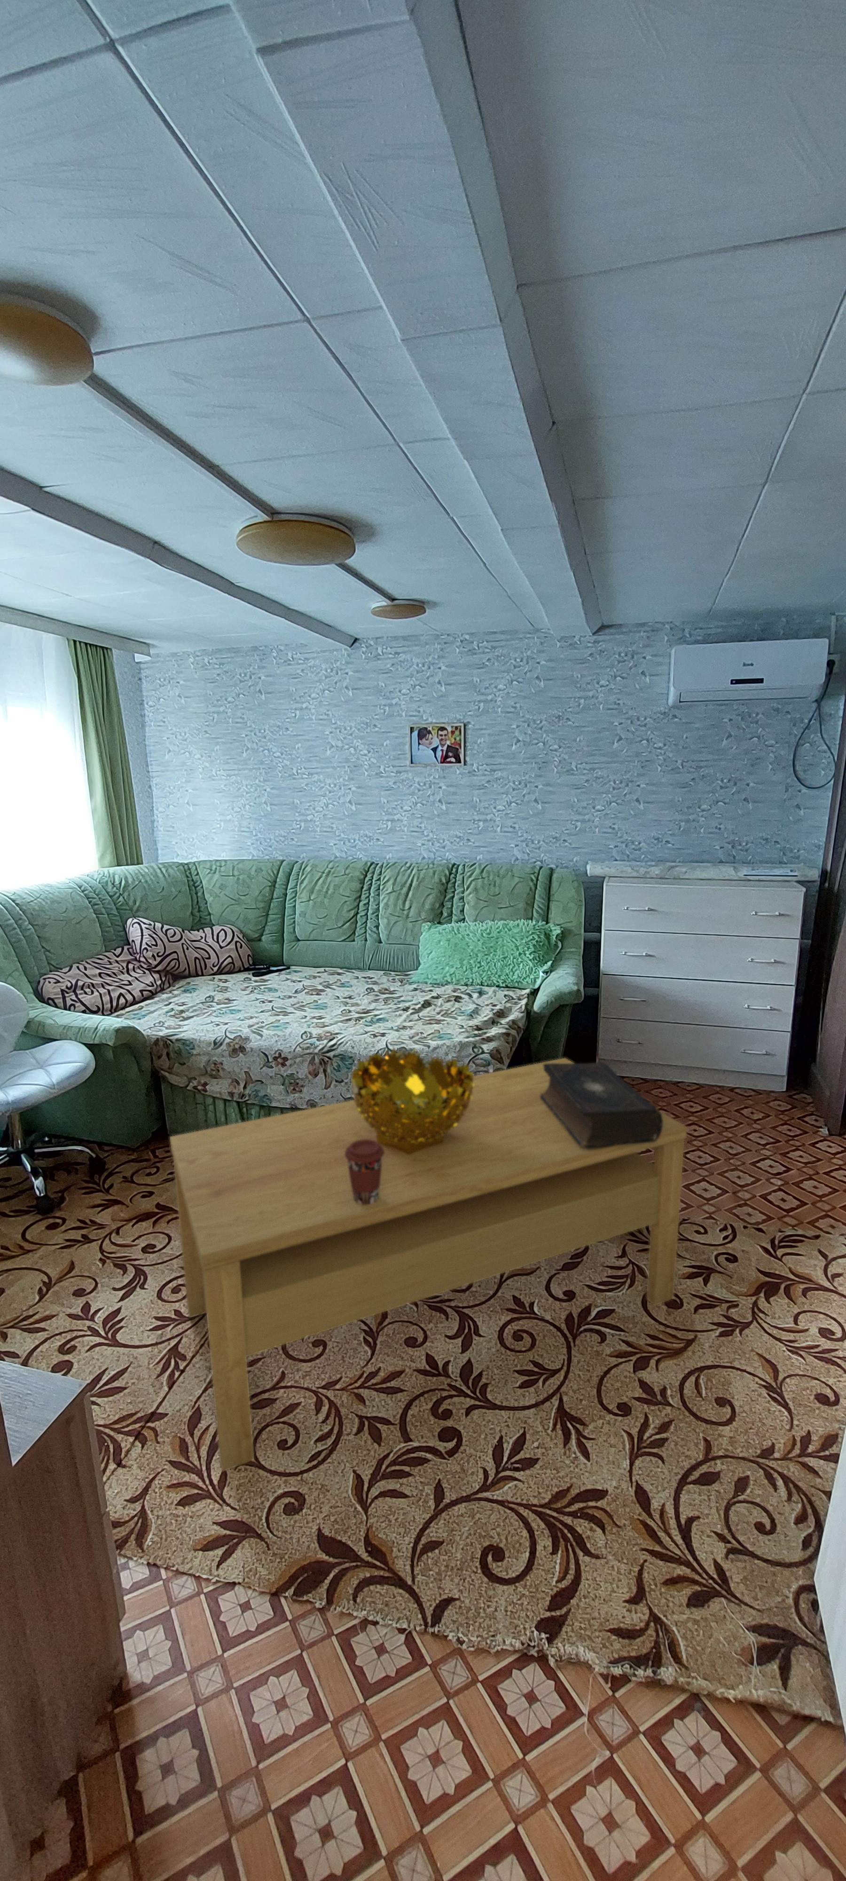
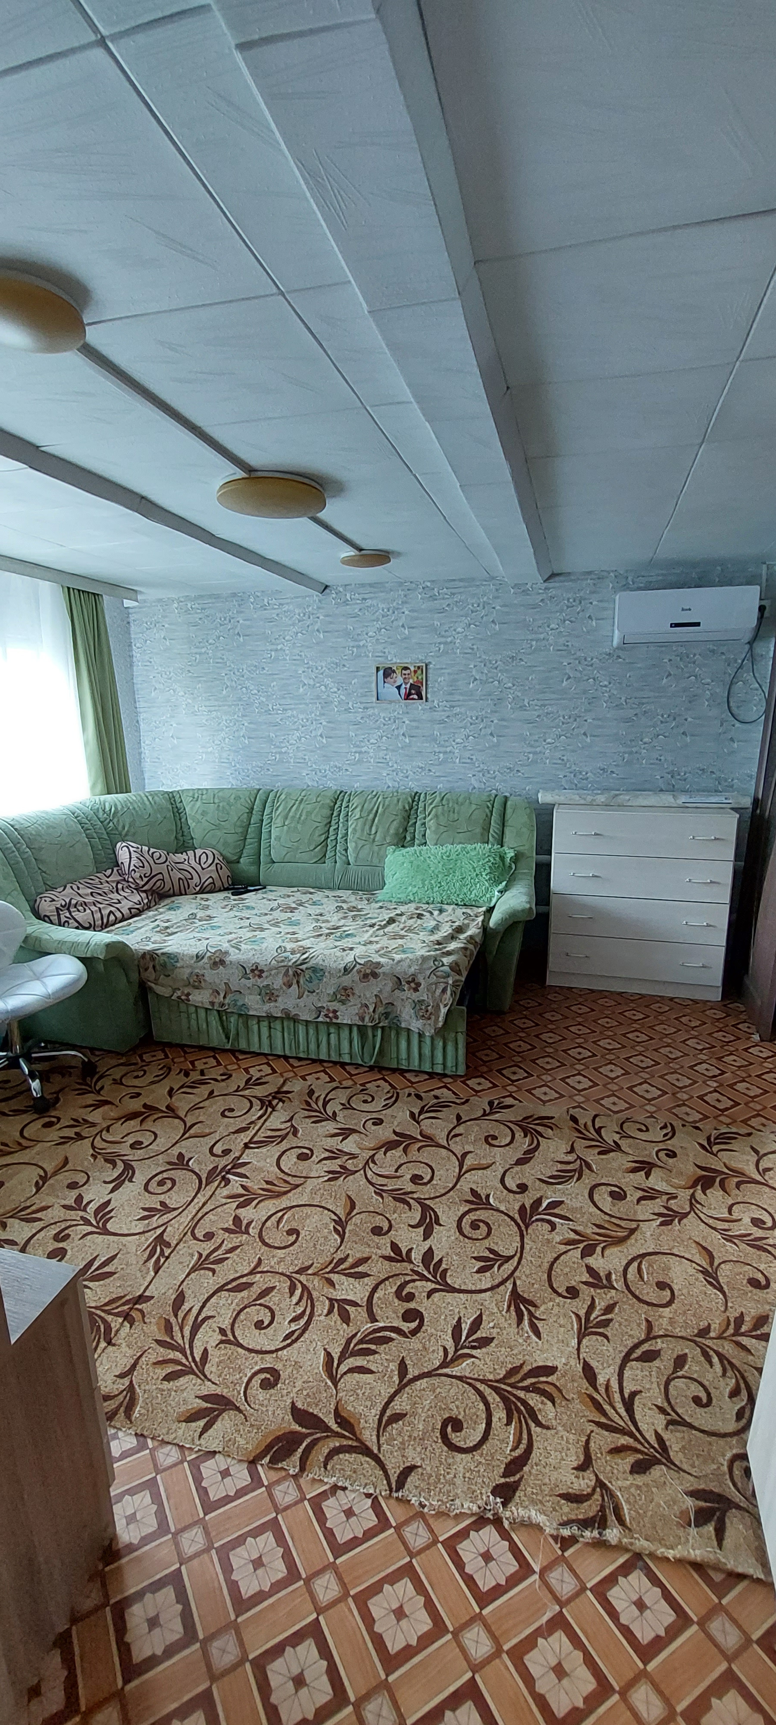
- book [540,1062,663,1148]
- coffee cup [344,1140,385,1204]
- decorative bowl [351,1046,475,1155]
- coffee table [169,1058,688,1472]
